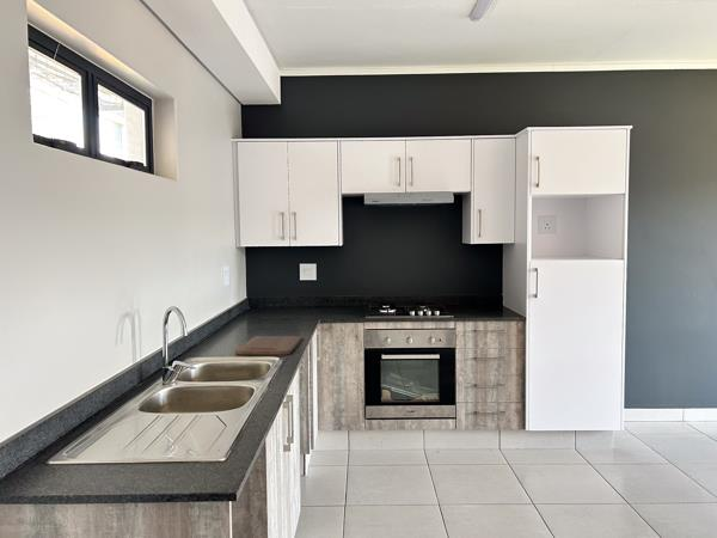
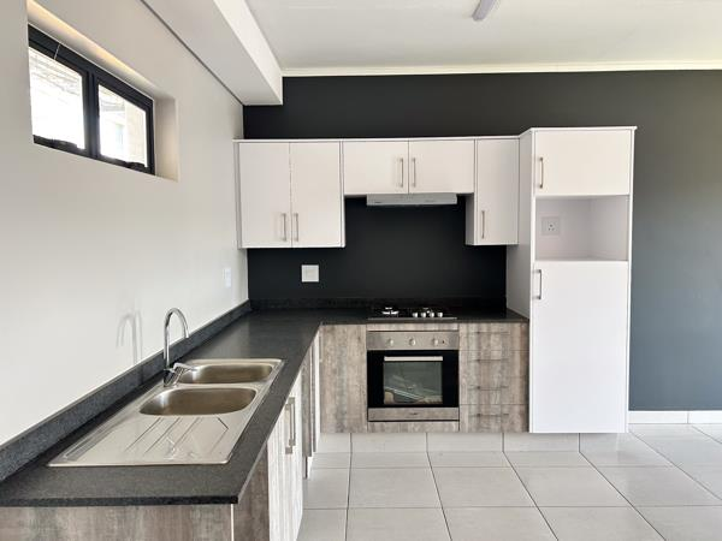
- cutting board [233,335,304,356]
